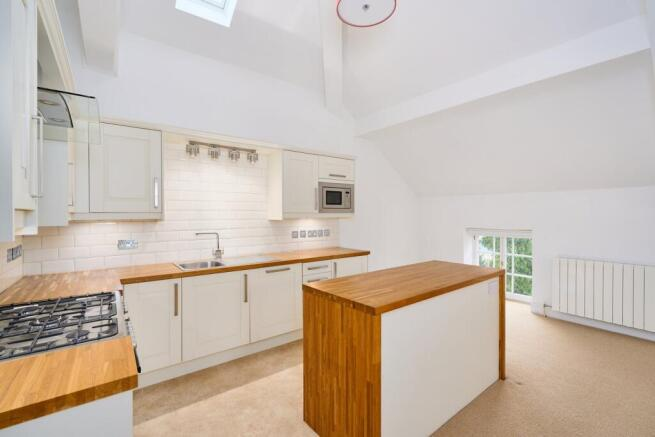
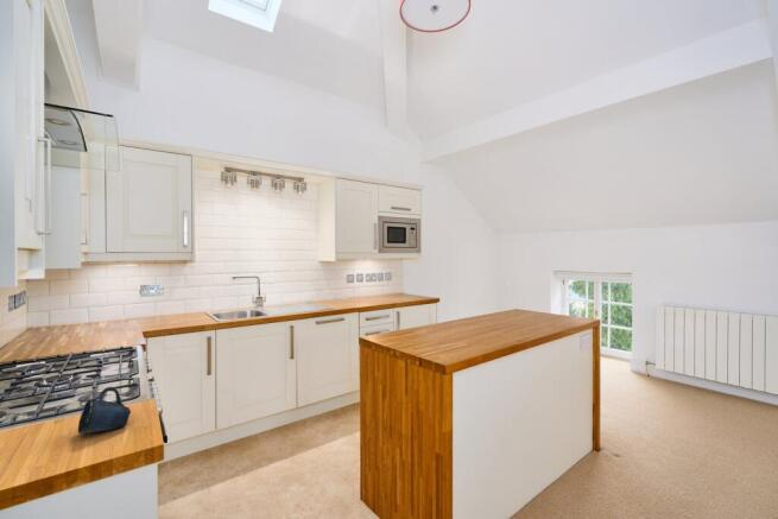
+ mug [77,386,132,436]
